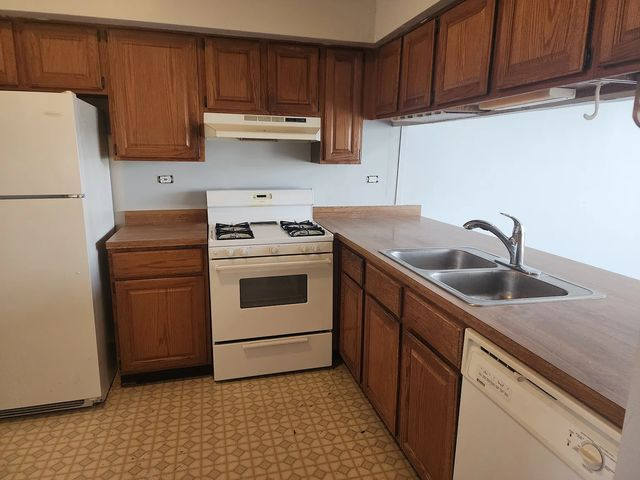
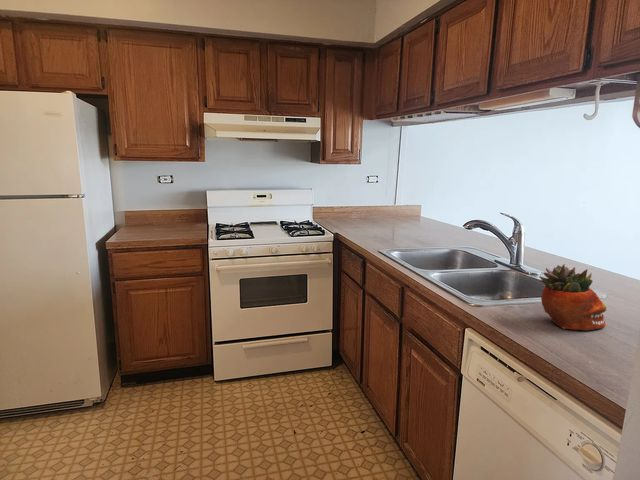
+ succulent planter [538,263,607,331]
